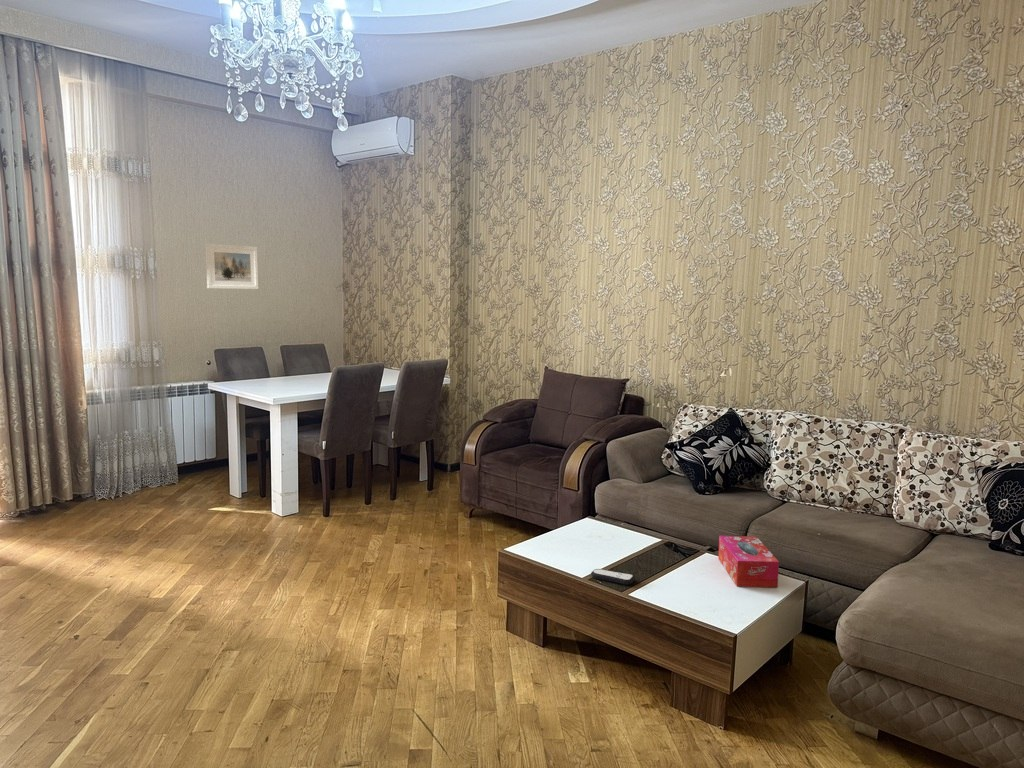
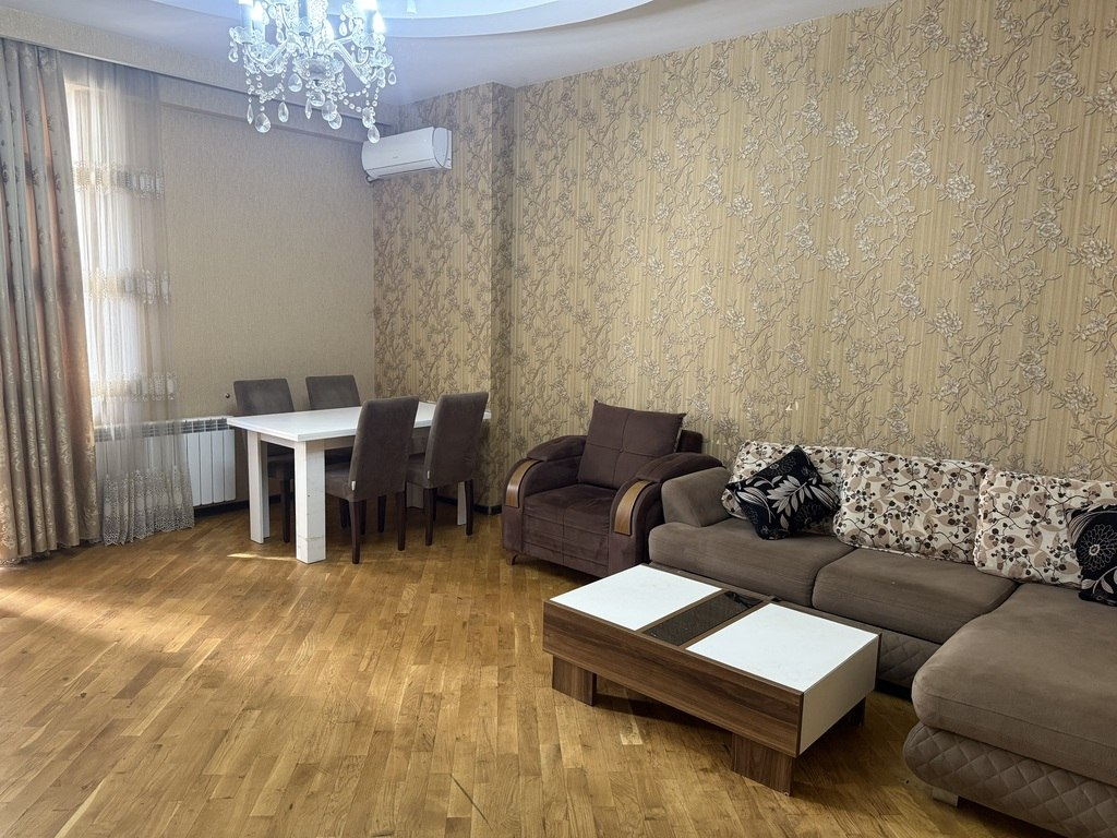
- remote control [590,568,636,586]
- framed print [204,243,259,290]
- tissue box [717,535,780,588]
